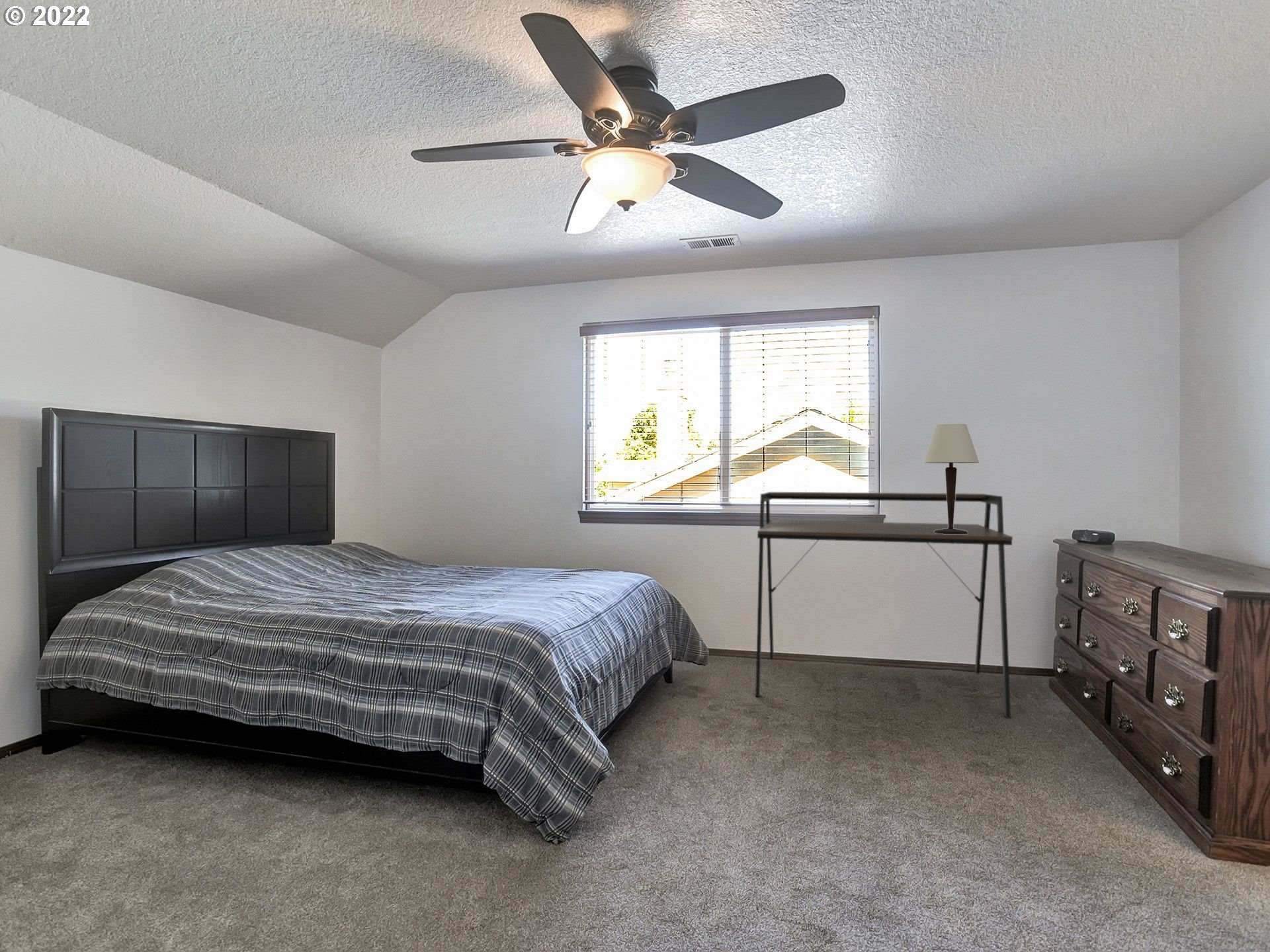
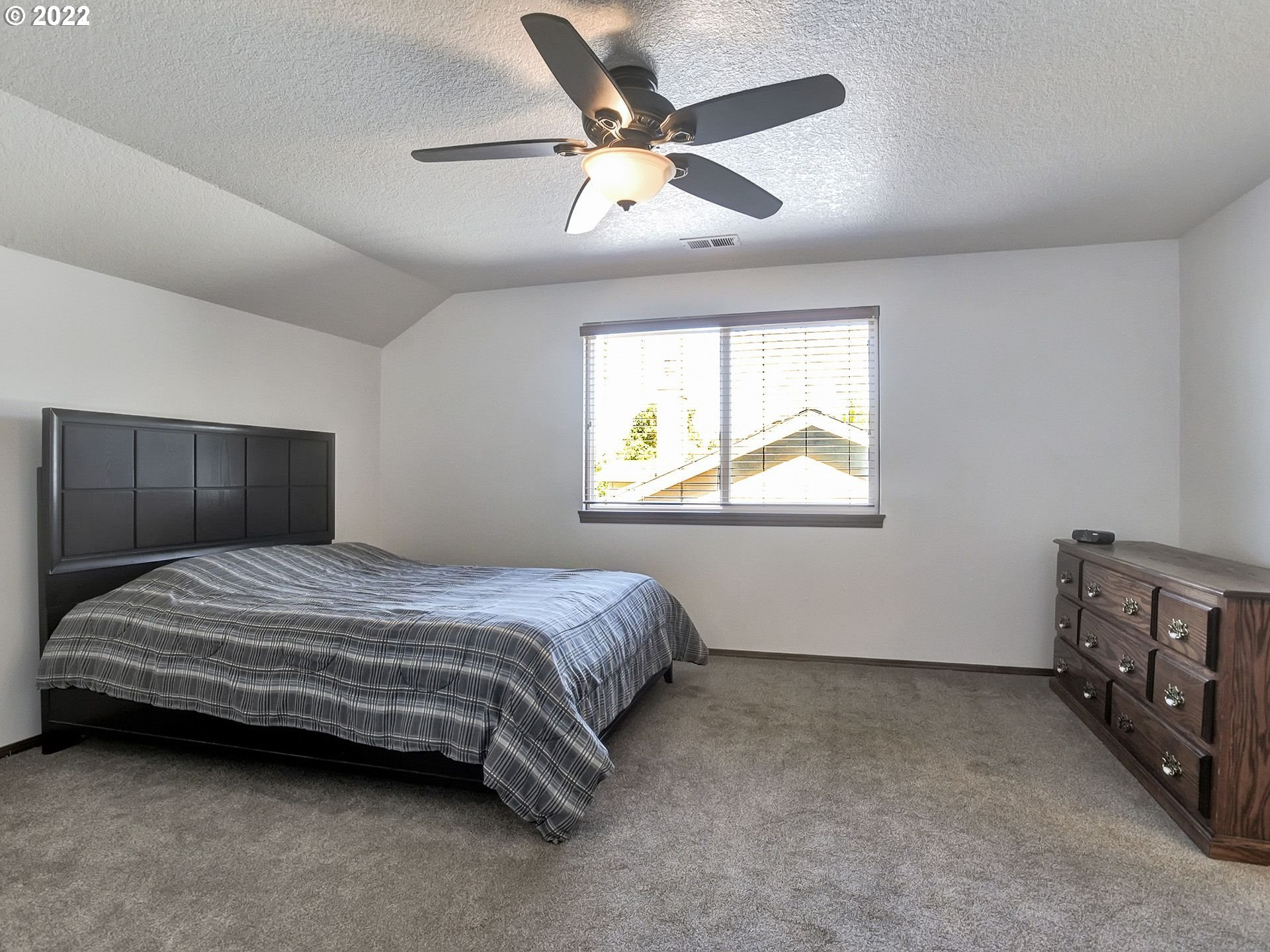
- table lamp [923,423,980,534]
- desk [755,491,1013,719]
